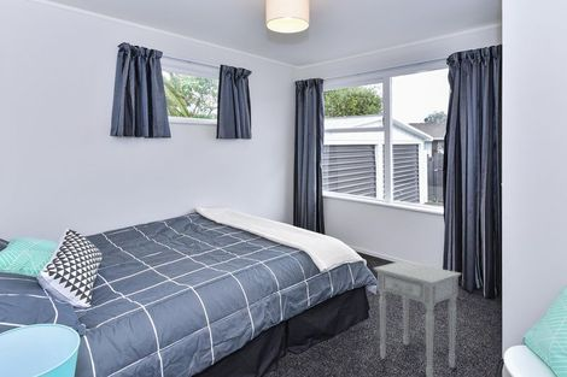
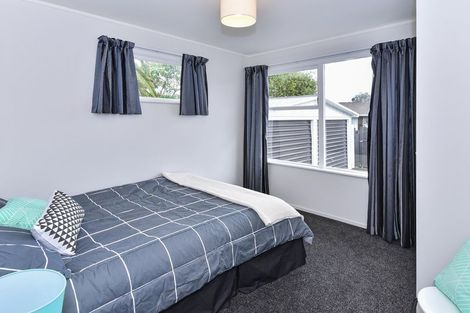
- nightstand [373,260,462,377]
